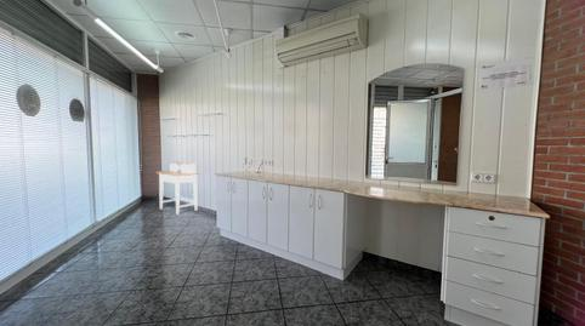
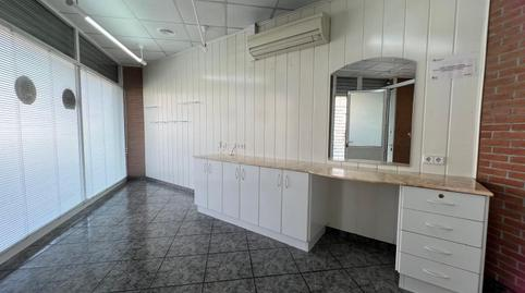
- desk [155,161,199,216]
